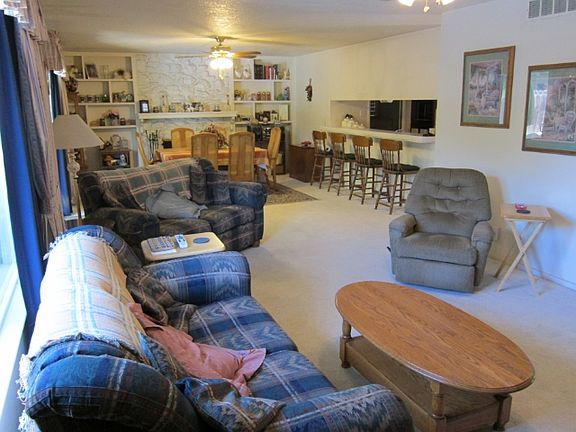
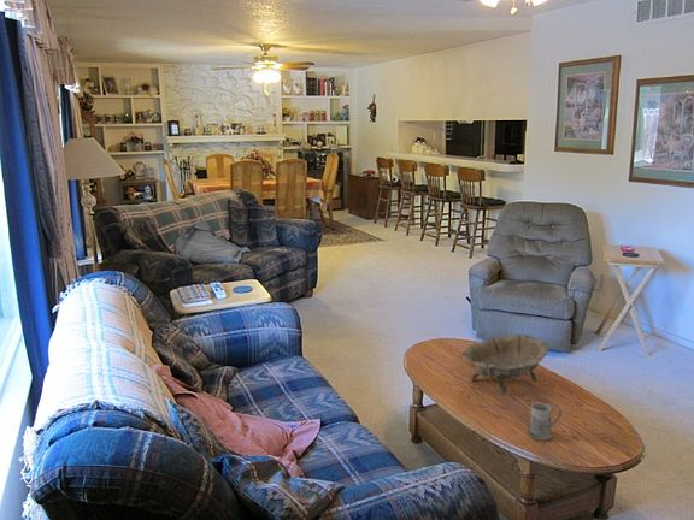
+ mug [528,402,563,442]
+ decorative bowl [460,333,551,395]
